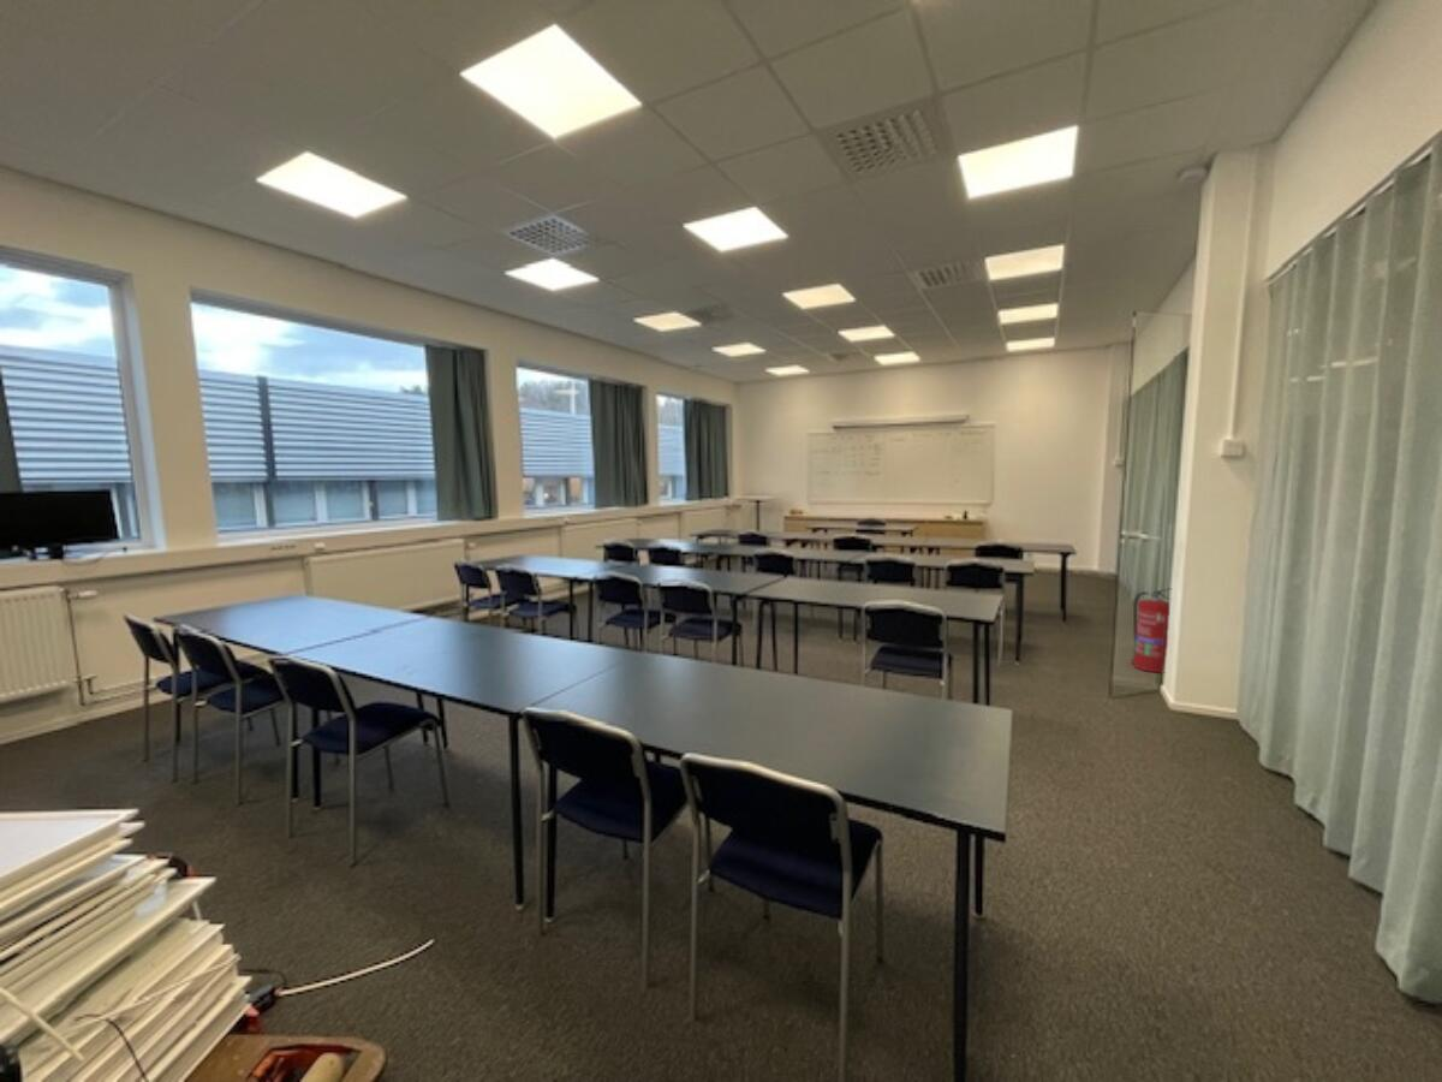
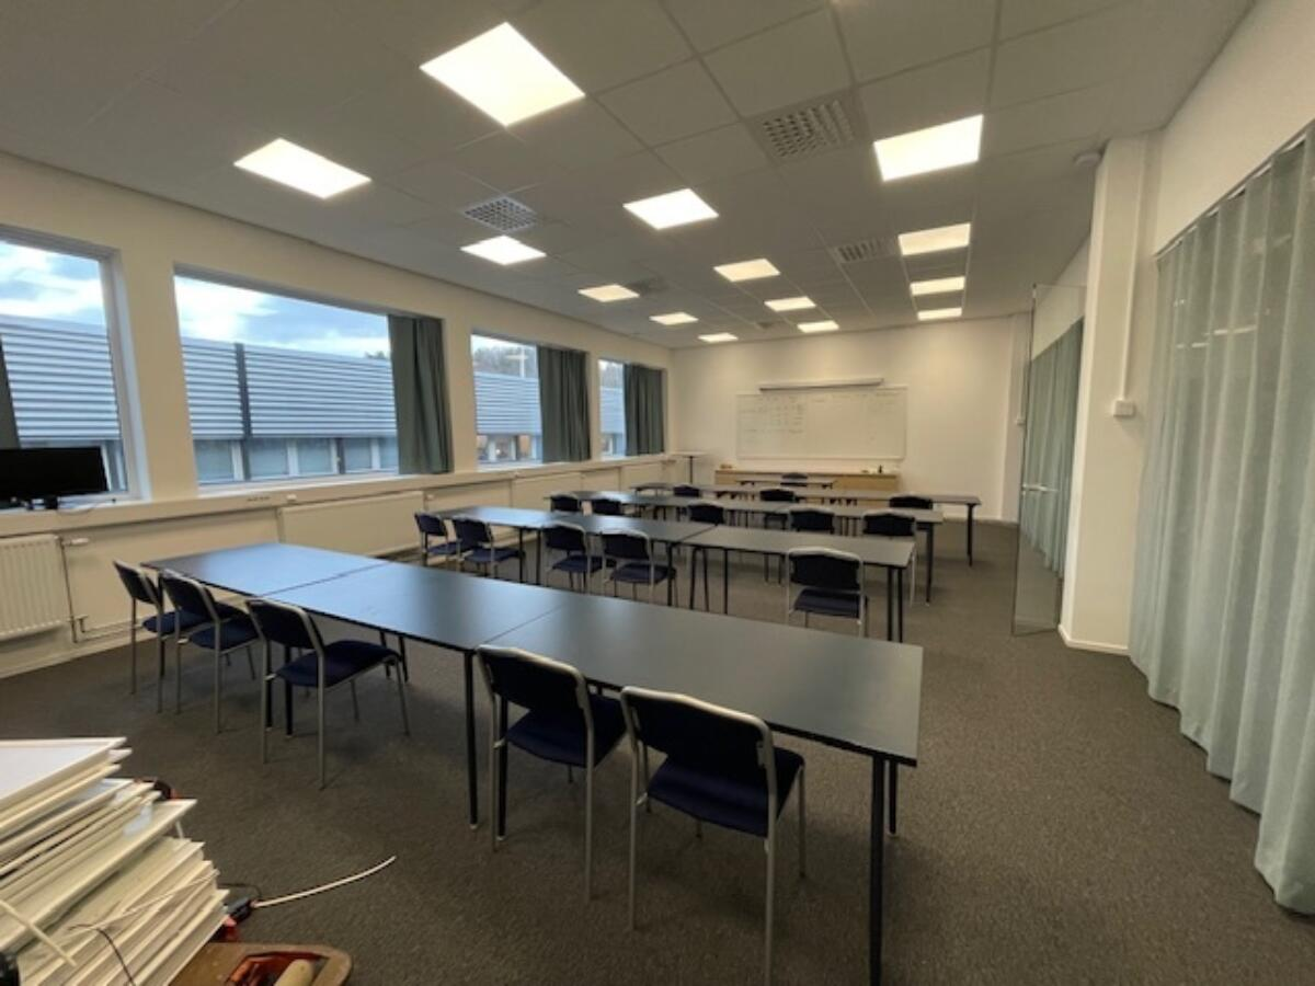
- fire extinguisher [1130,588,1172,674]
